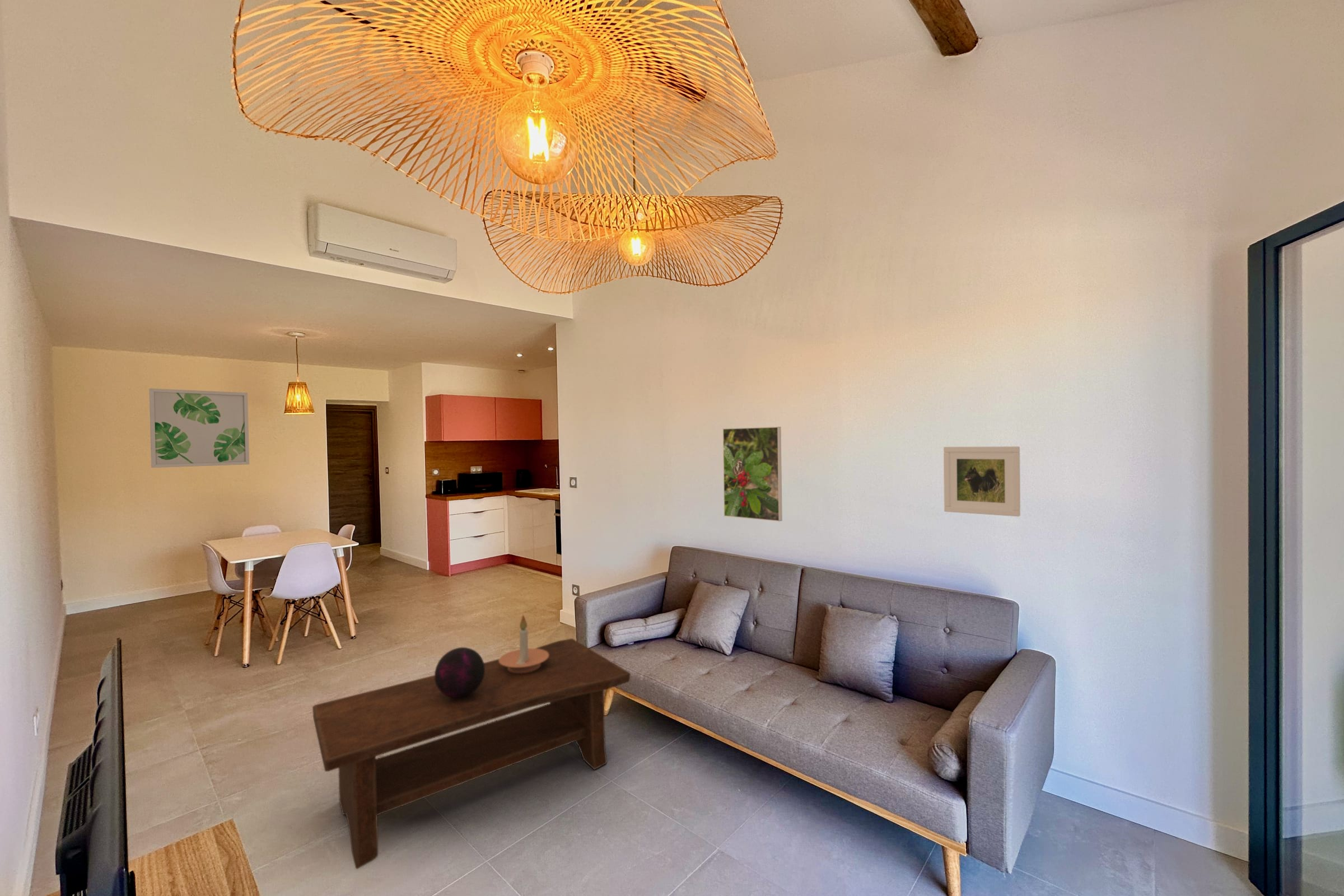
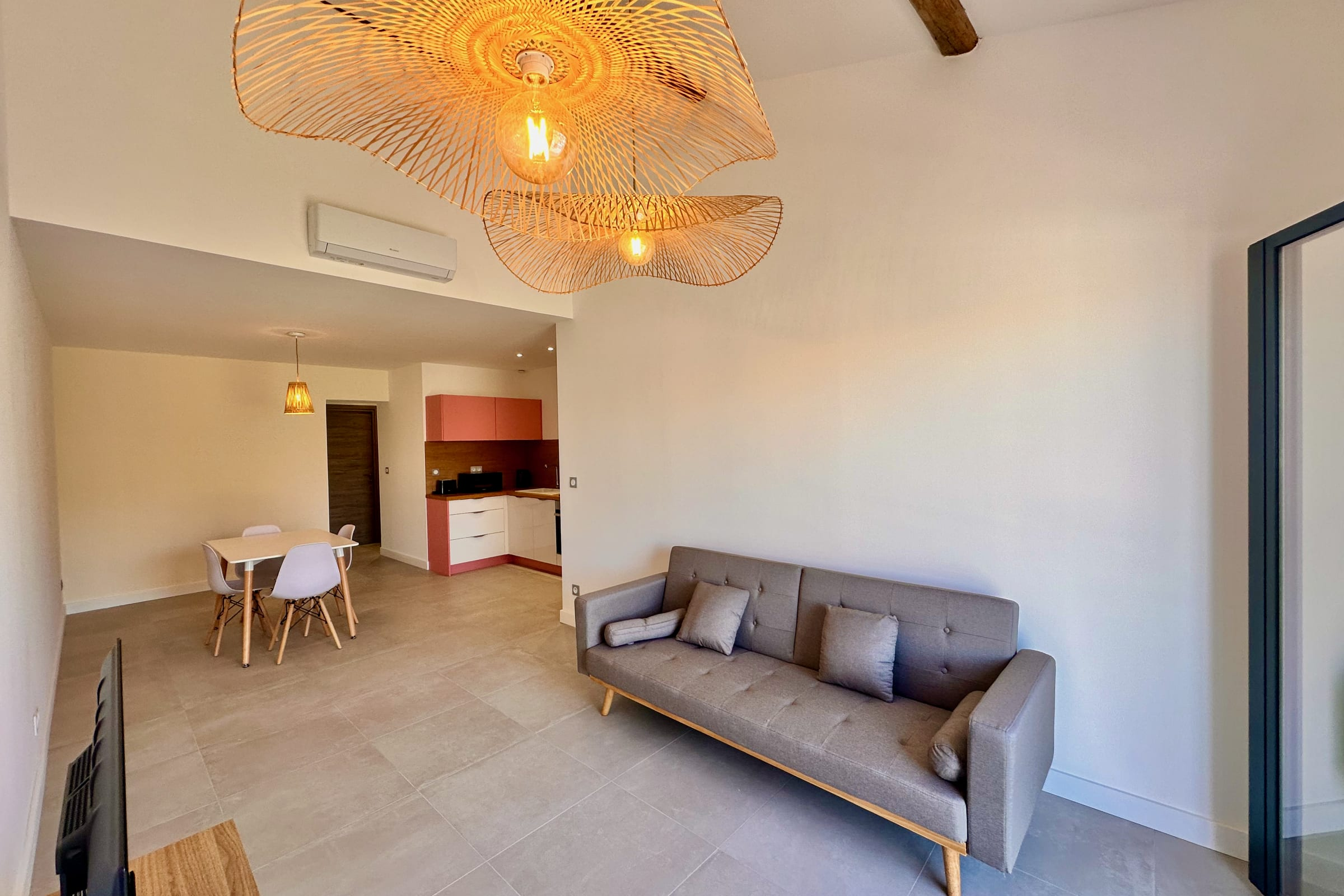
- wall art [148,388,250,468]
- decorative orb [434,647,485,698]
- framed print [722,426,783,522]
- coffee table [312,638,631,870]
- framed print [943,446,1021,517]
- candle holder [499,614,549,673]
